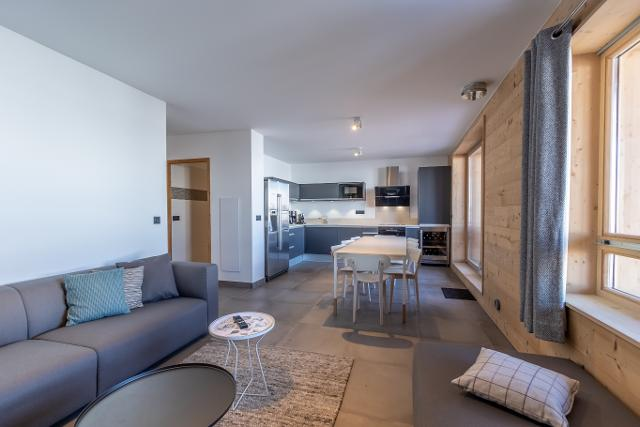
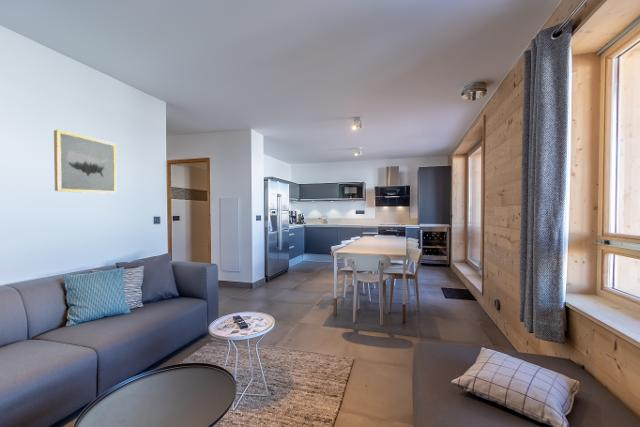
+ wall art [53,129,117,195]
